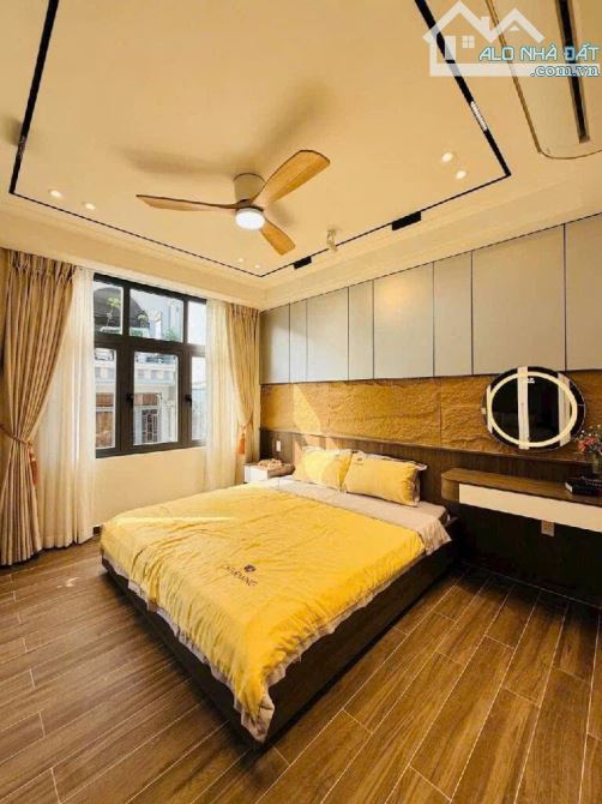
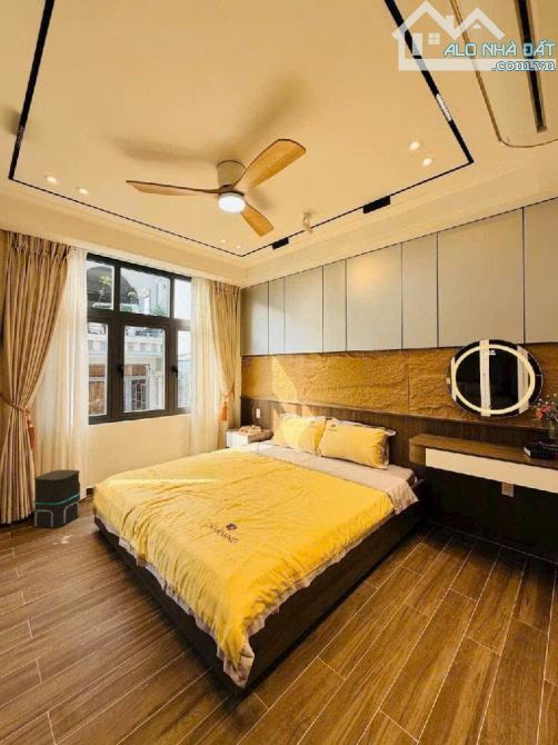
+ speaker [32,468,81,529]
